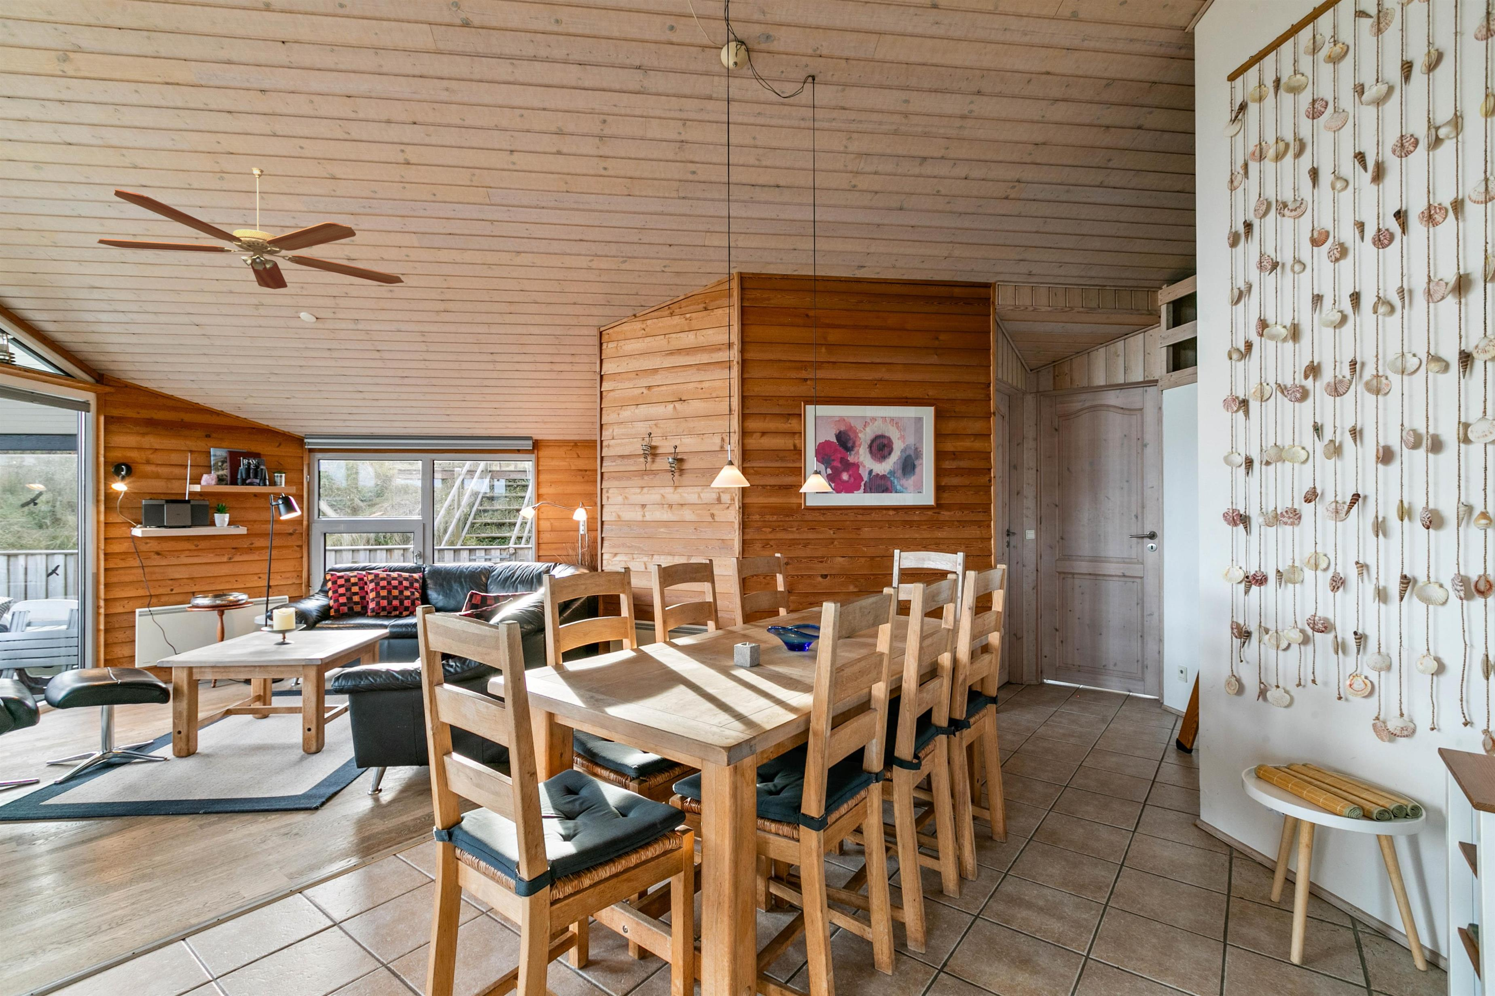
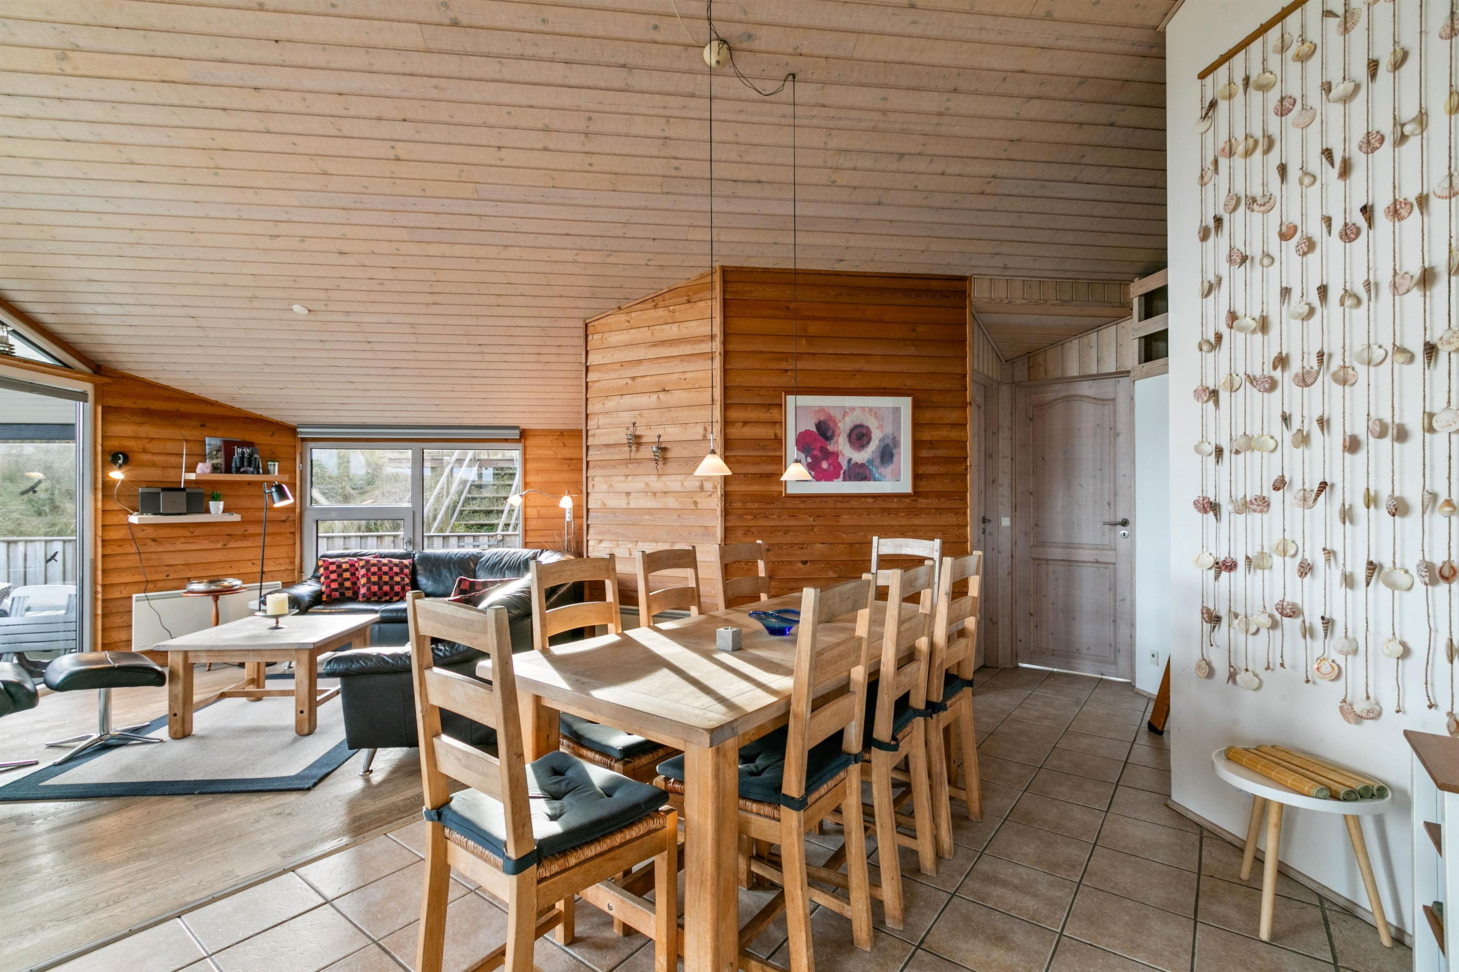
- ceiling fan [97,168,405,290]
